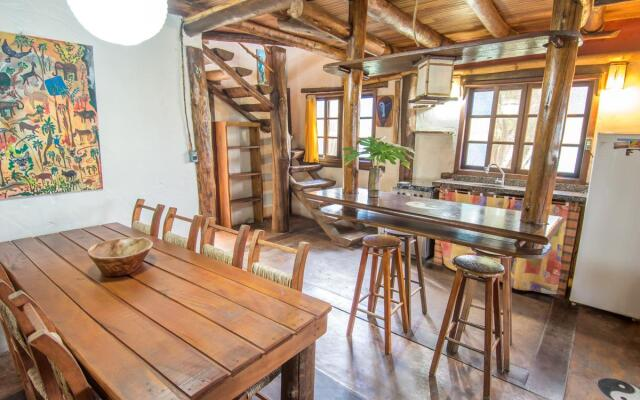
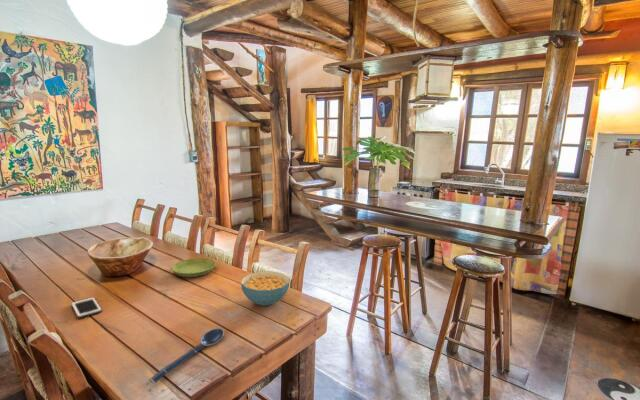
+ cereal bowl [240,270,290,307]
+ spoon [148,327,225,385]
+ saucer [171,257,217,278]
+ cell phone [70,296,103,319]
